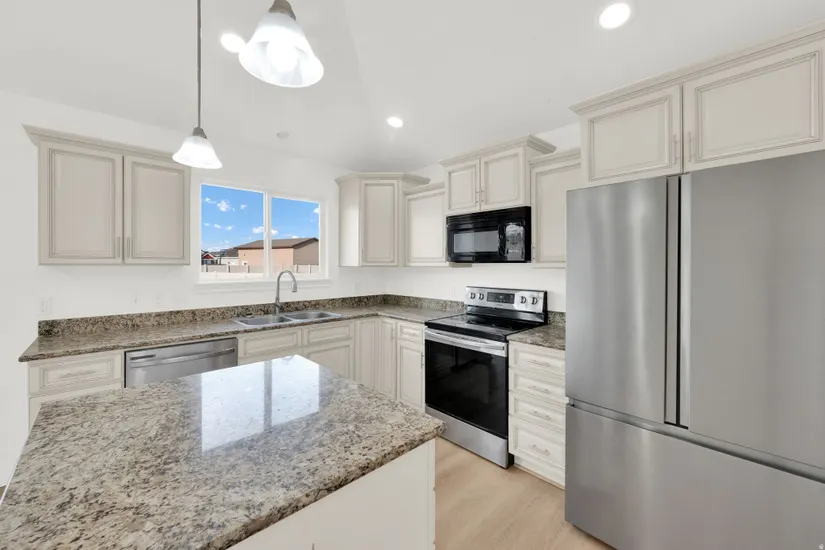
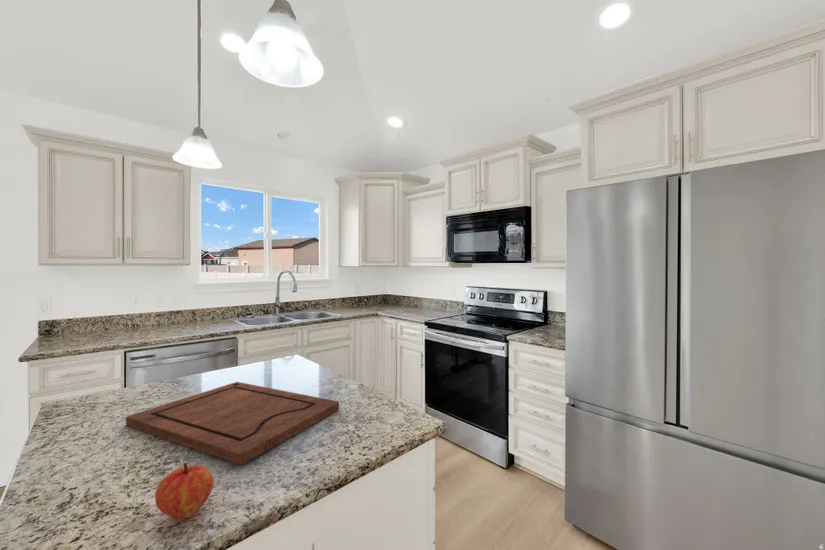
+ cutting board [125,381,340,465]
+ fruit [154,460,215,522]
